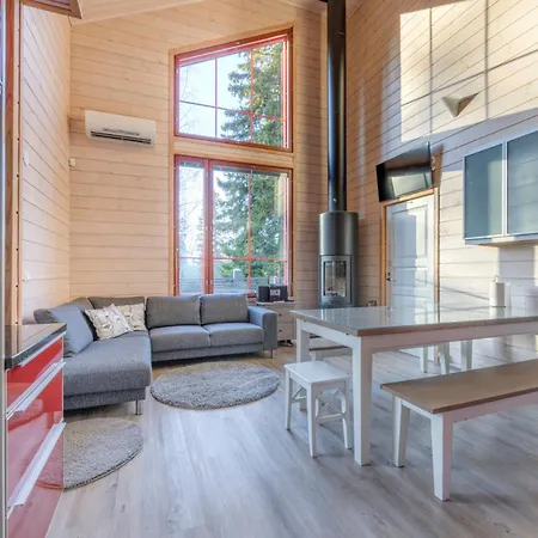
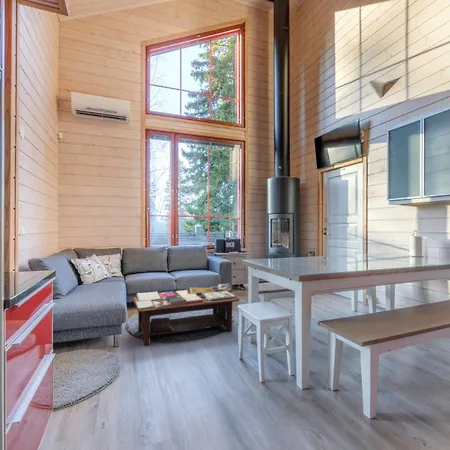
+ coffee table [131,283,240,346]
